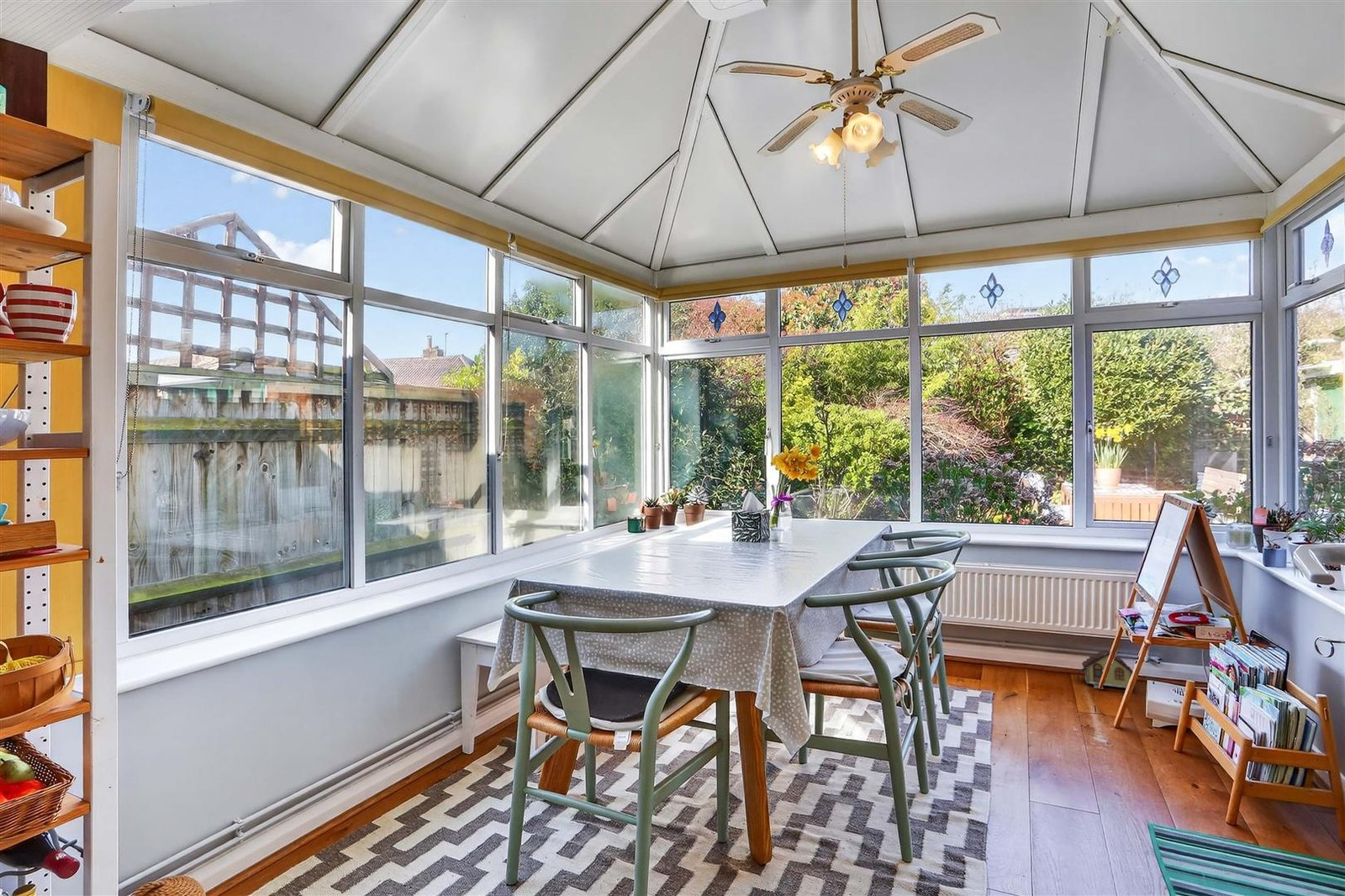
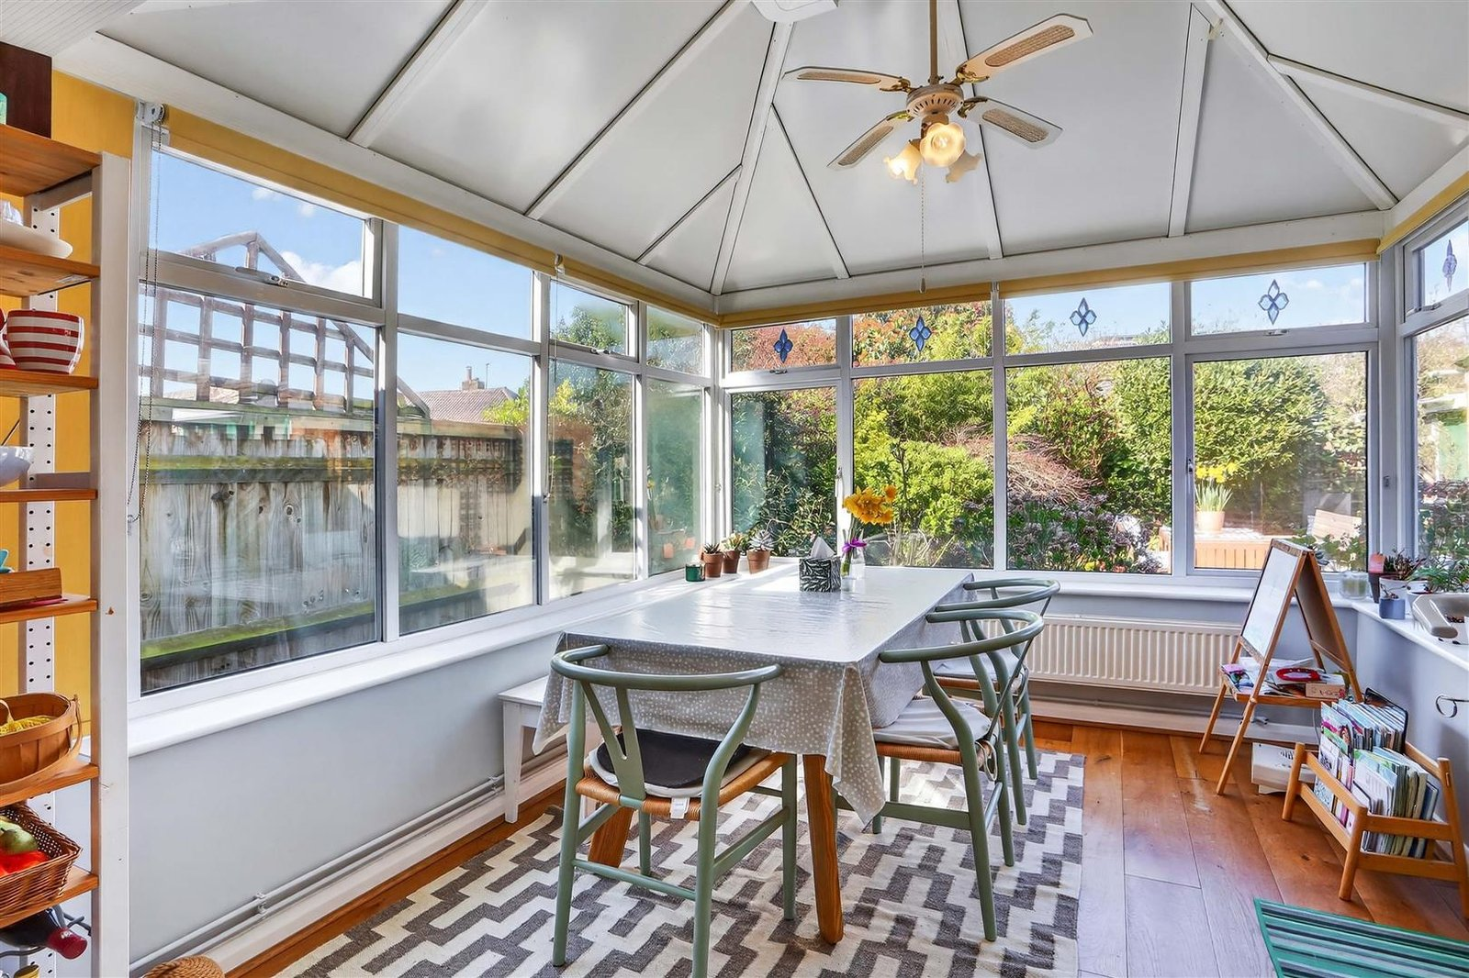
- toy house [1076,649,1134,690]
